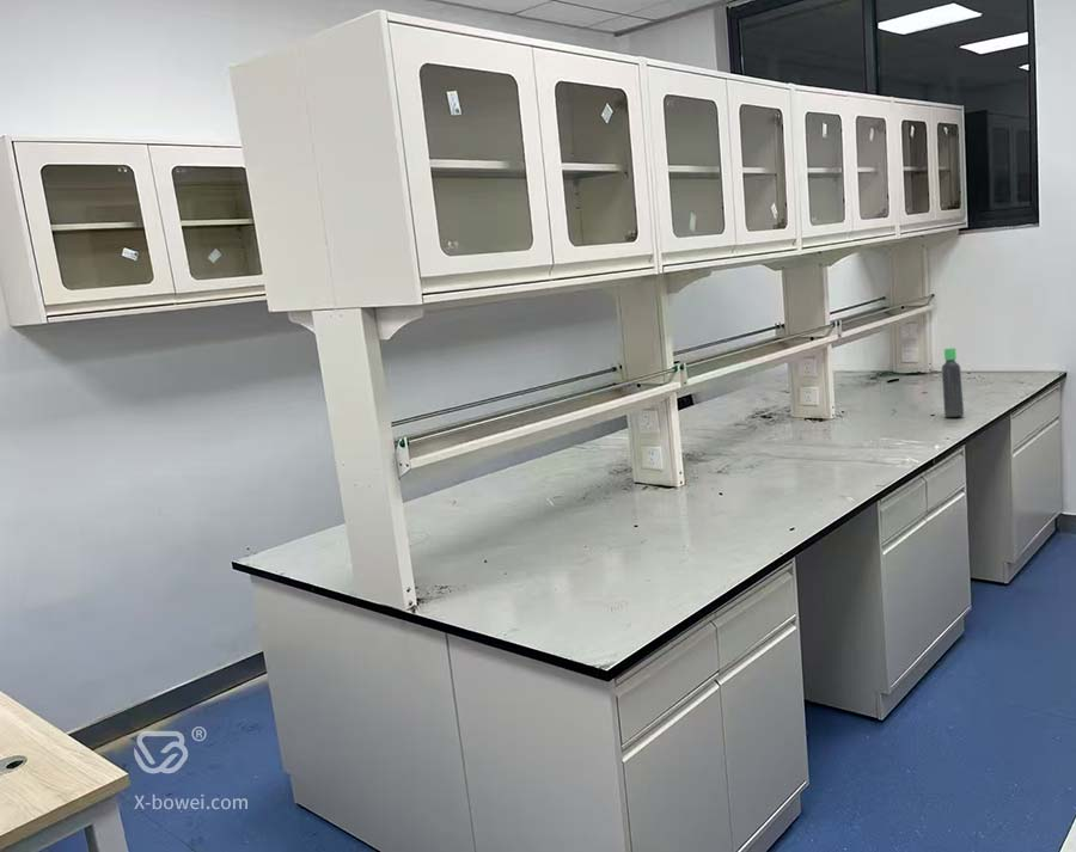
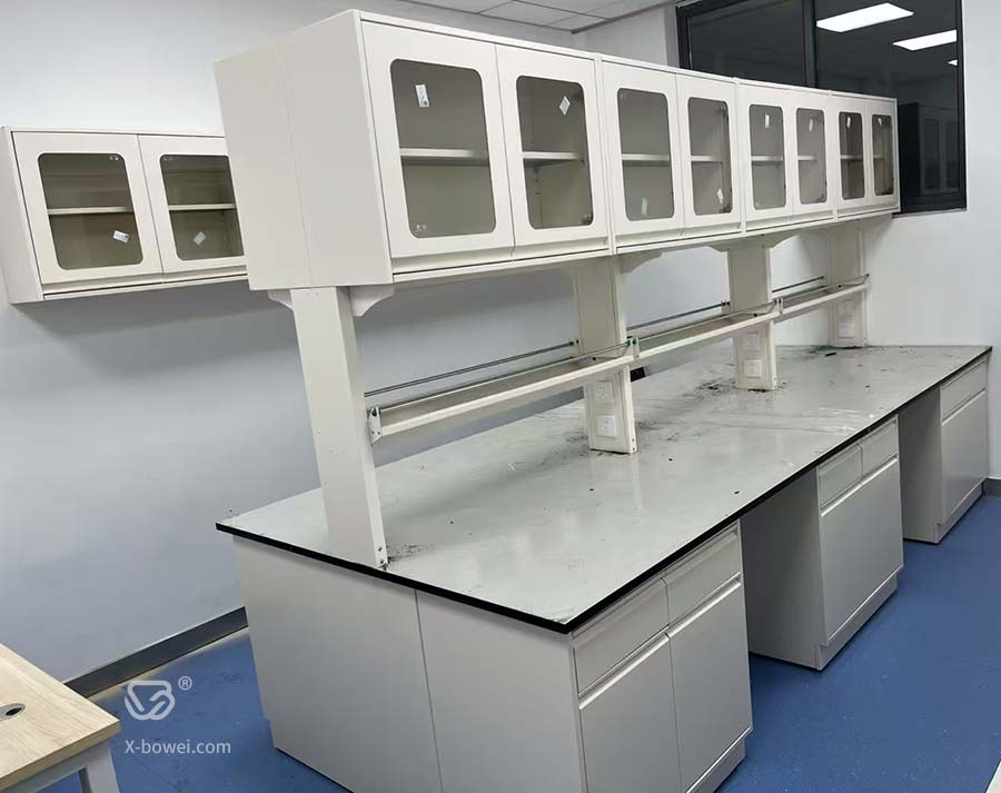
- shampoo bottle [941,347,965,418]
